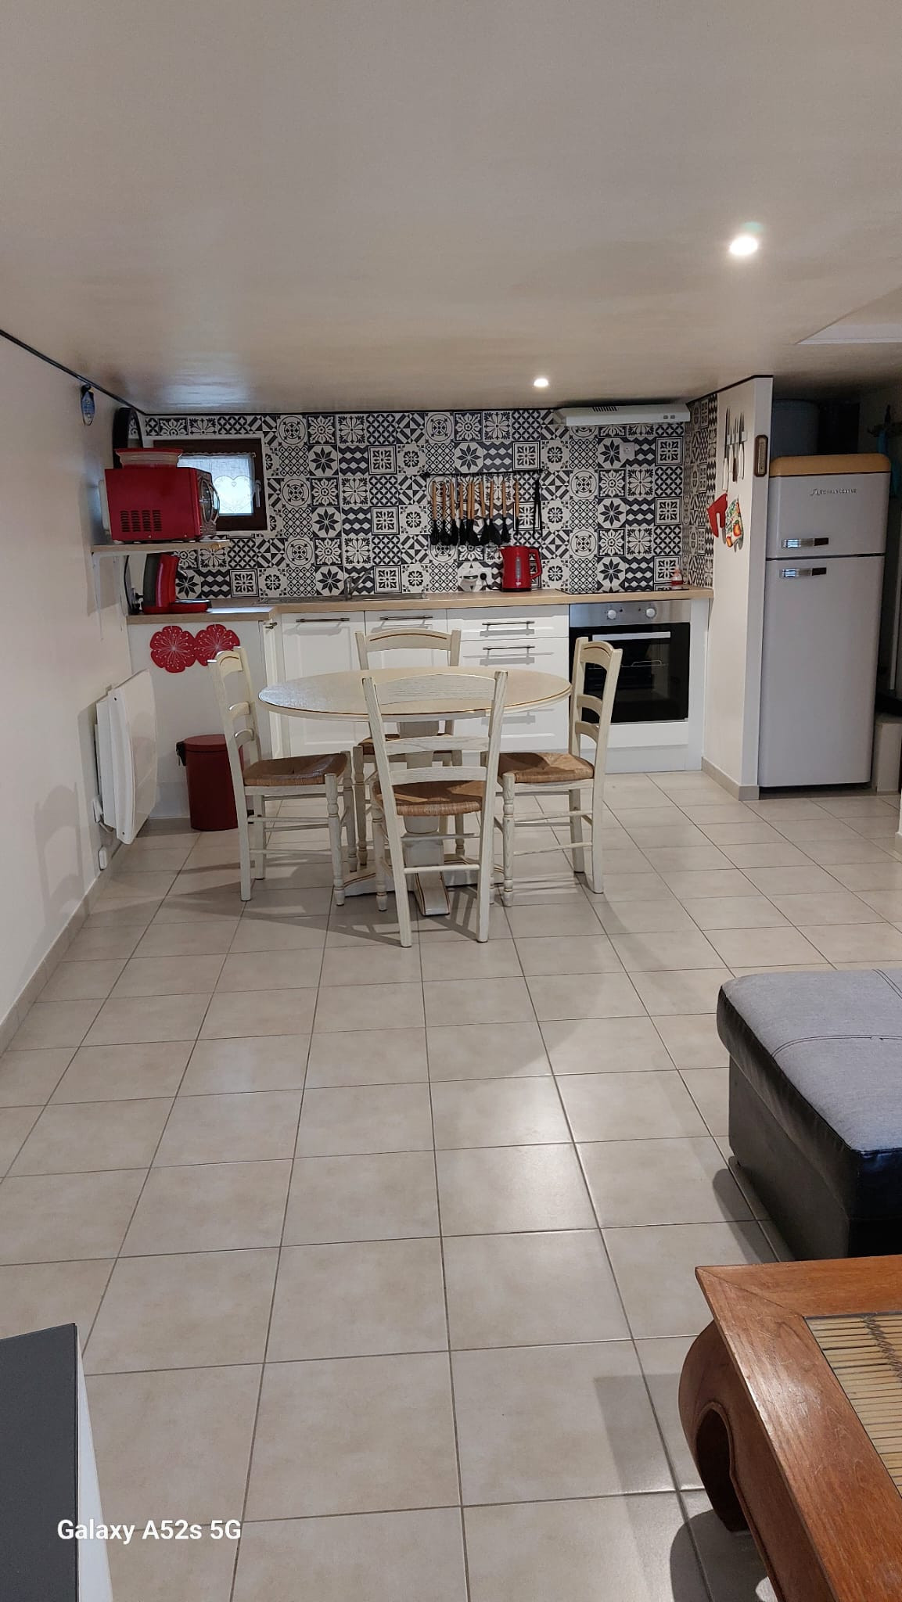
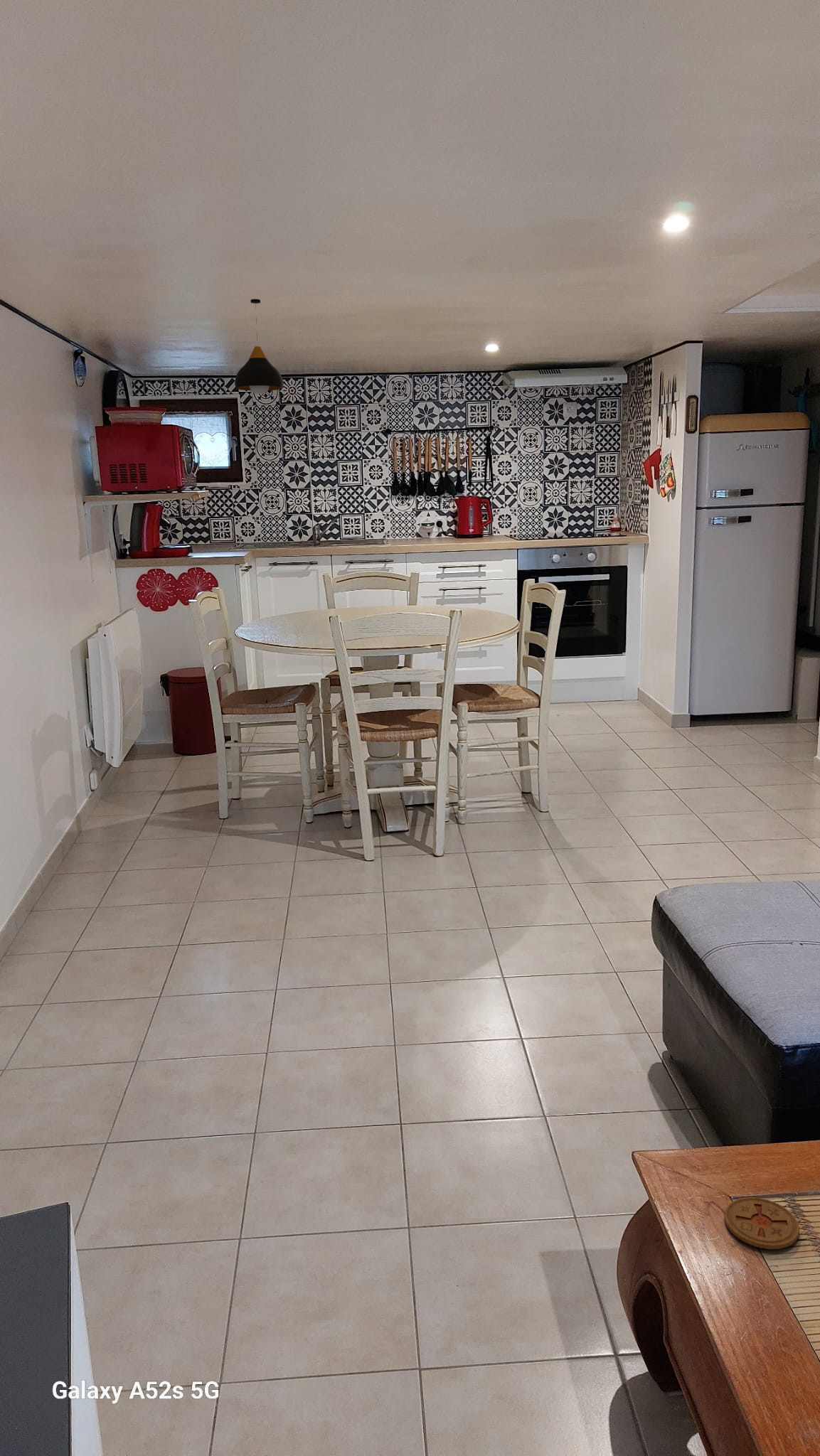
+ coaster [724,1197,800,1250]
+ pendant light [234,299,284,395]
